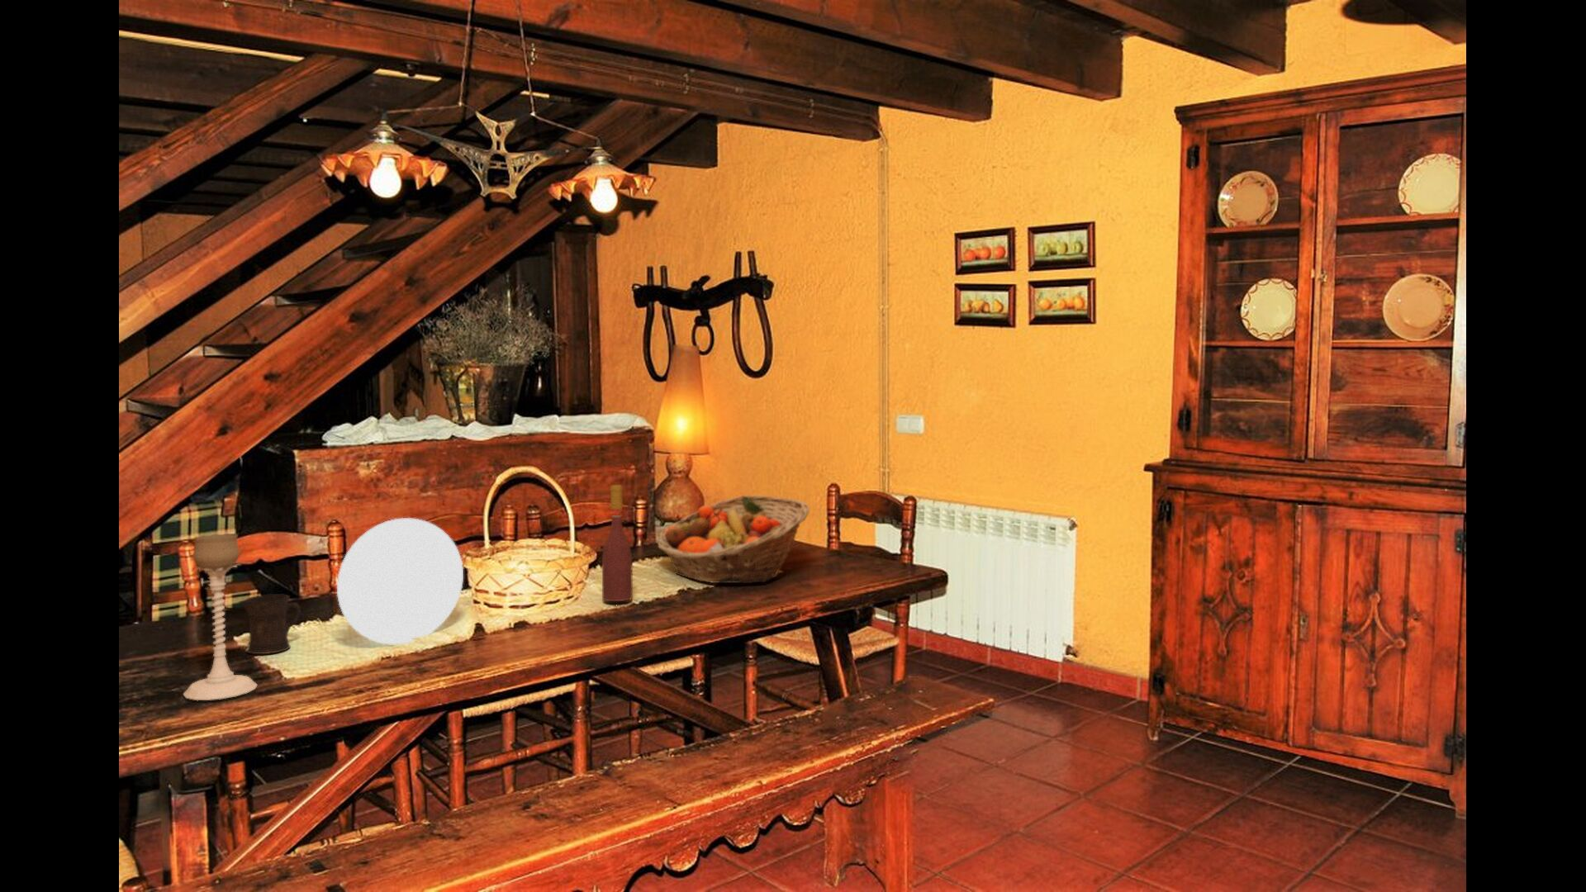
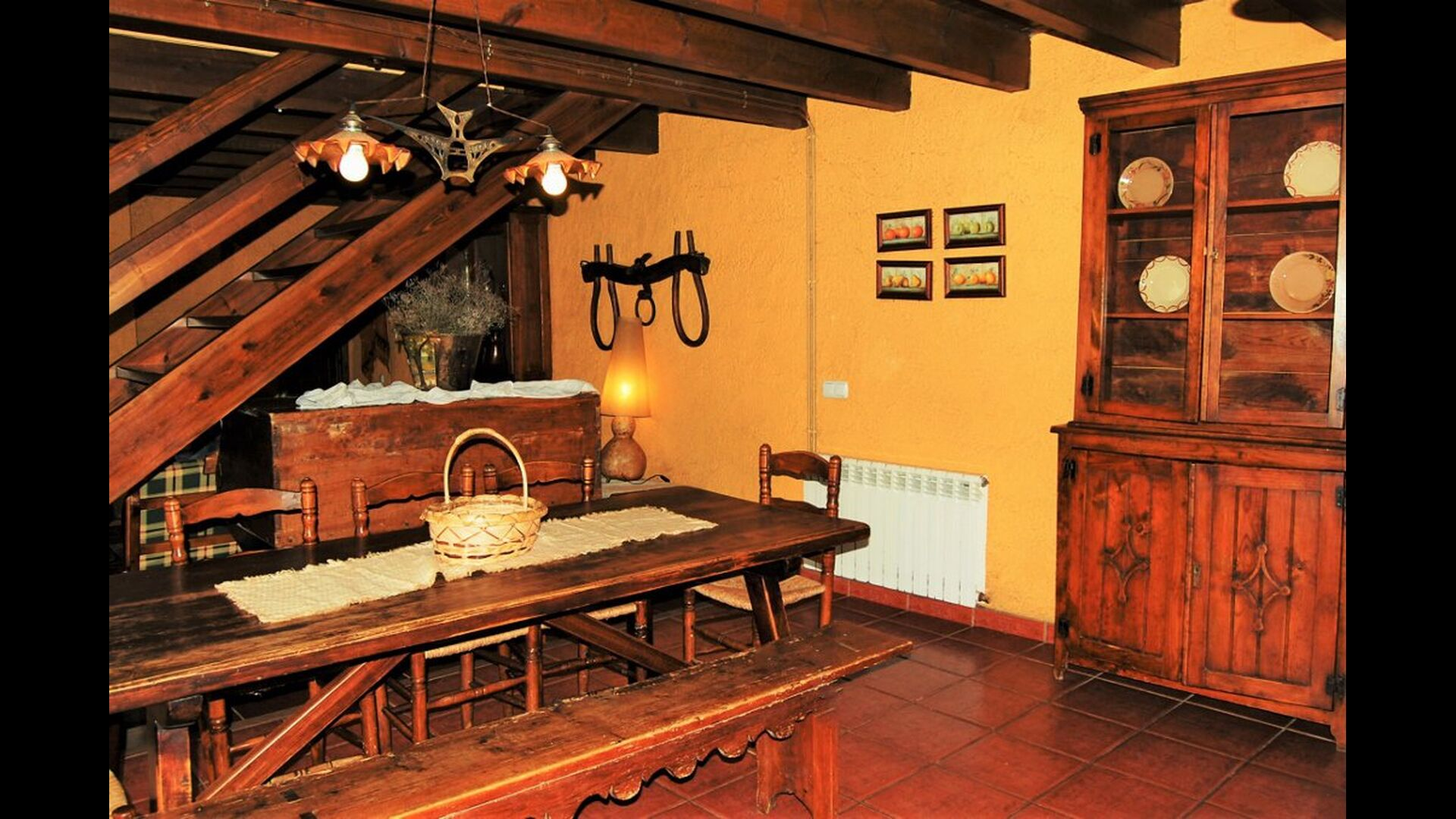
- wine bottle [601,484,634,602]
- mug [237,592,302,655]
- fruit basket [656,494,810,584]
- plate [337,517,464,645]
- candle holder [183,533,258,701]
